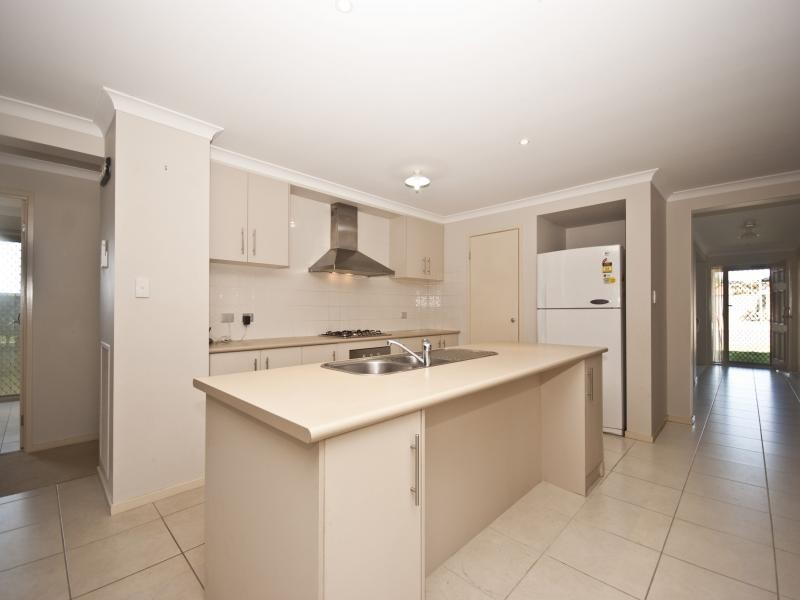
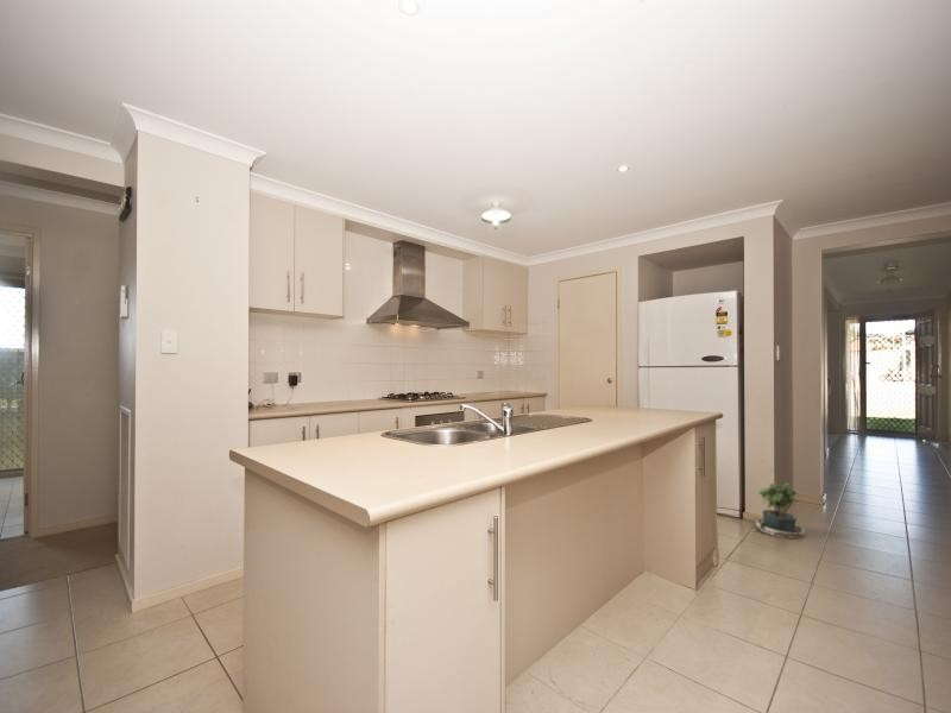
+ potted plant [745,481,806,540]
